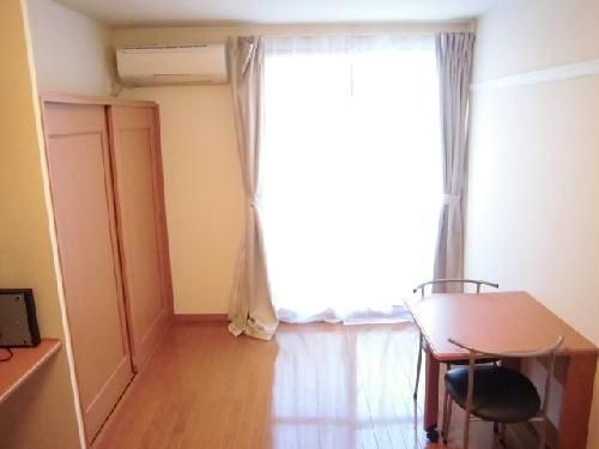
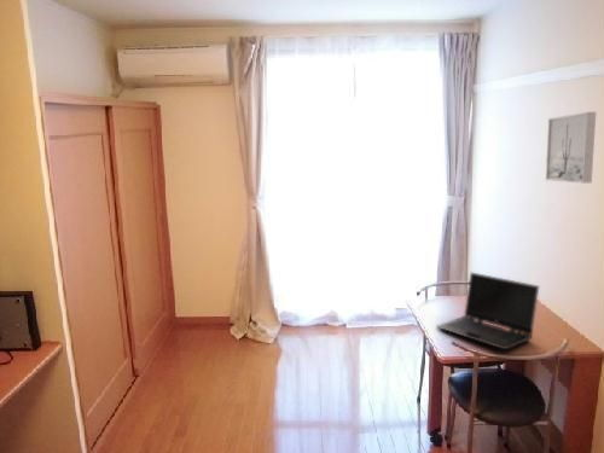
+ wall art [545,111,597,185]
+ laptop computer [435,271,540,350]
